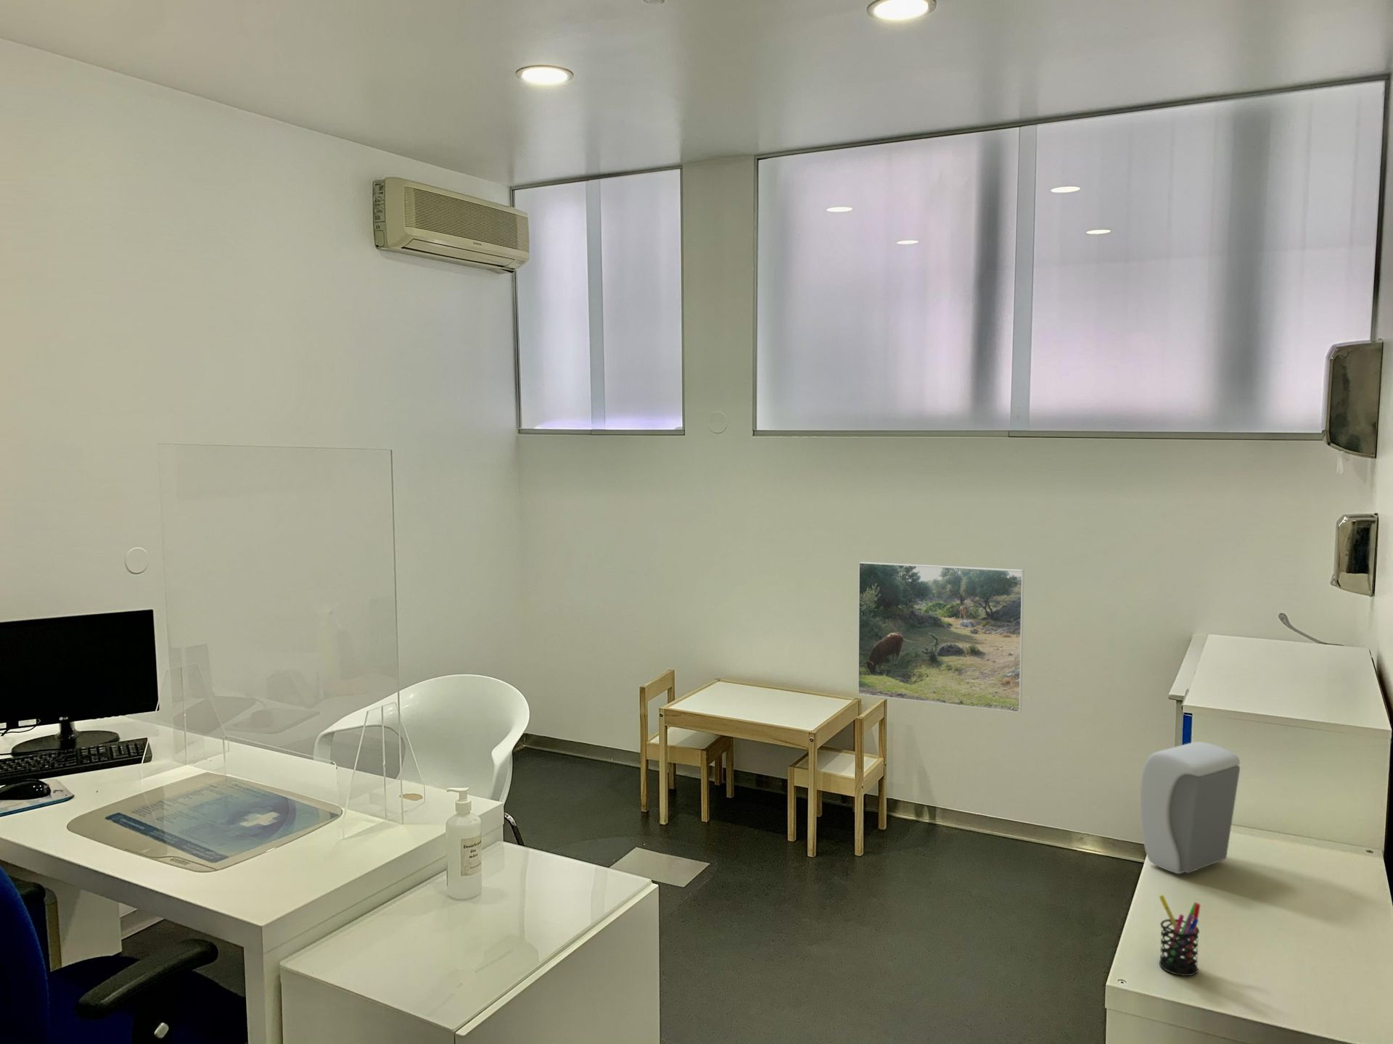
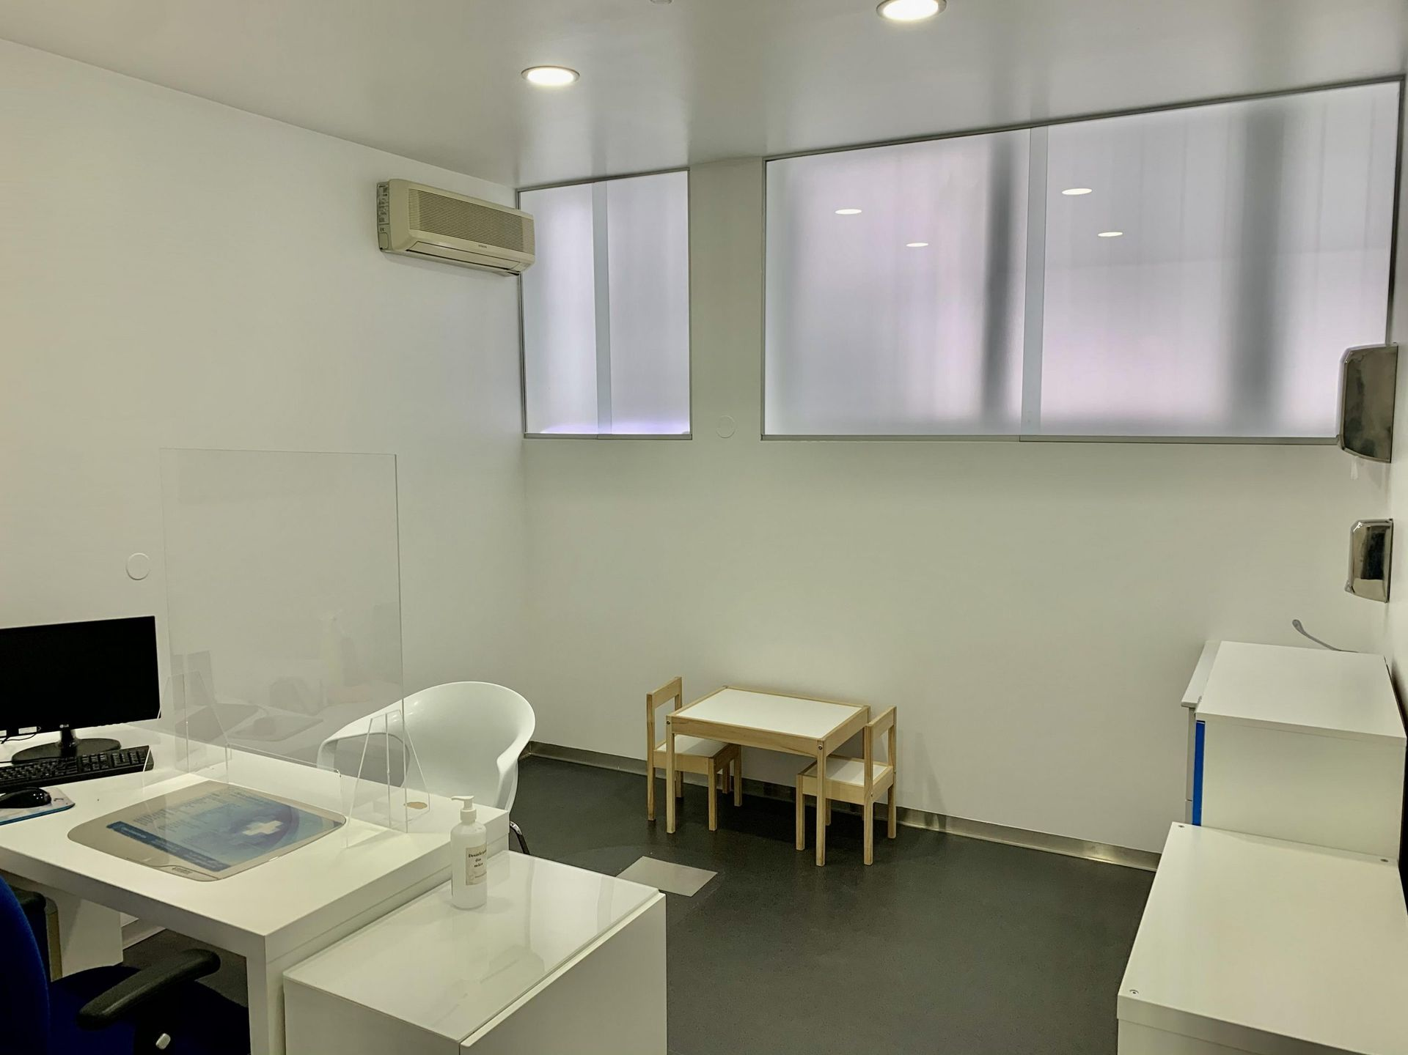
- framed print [857,561,1024,714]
- pen holder [1158,894,1201,977]
- soap dispenser [1139,741,1241,874]
